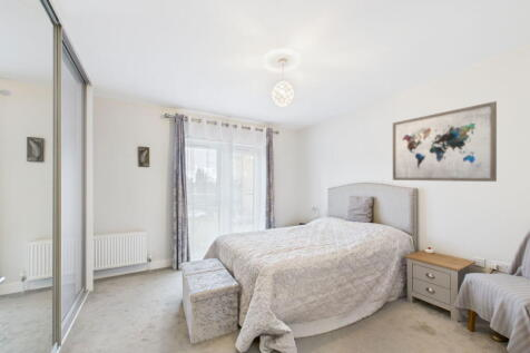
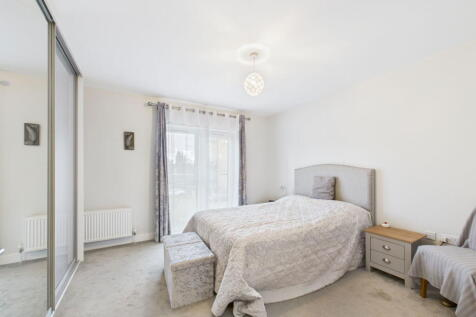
- wall art [392,100,498,183]
